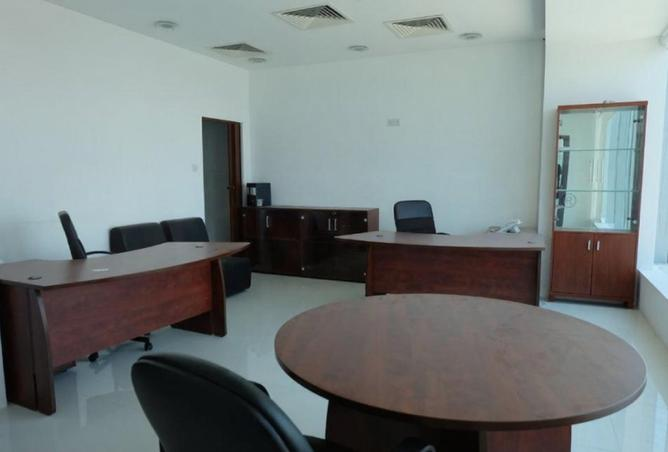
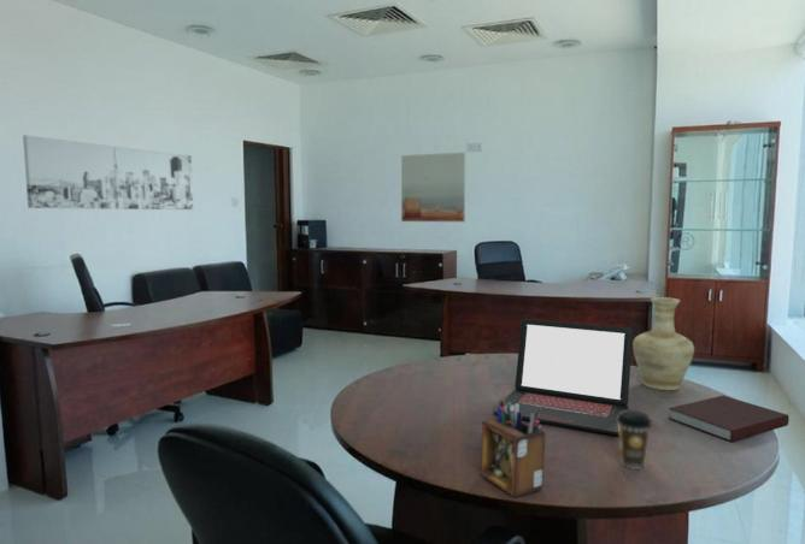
+ wall art [22,134,194,211]
+ desk organizer [480,396,546,498]
+ laptop [493,318,634,436]
+ notebook [668,395,791,443]
+ vase [631,296,695,391]
+ wall art [400,152,466,223]
+ coffee cup [616,409,653,471]
